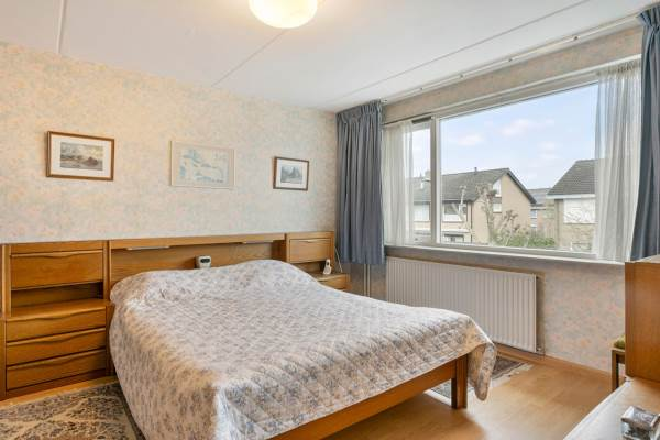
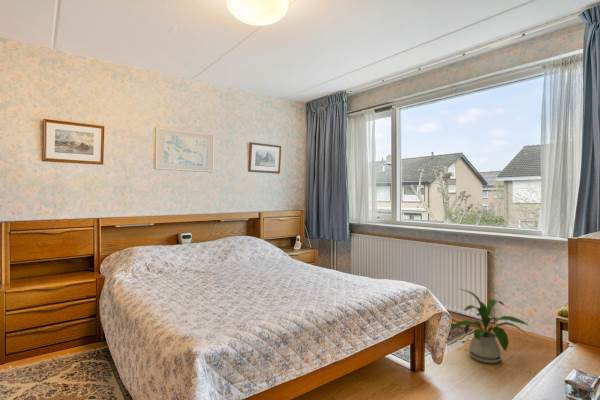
+ house plant [449,288,530,364]
